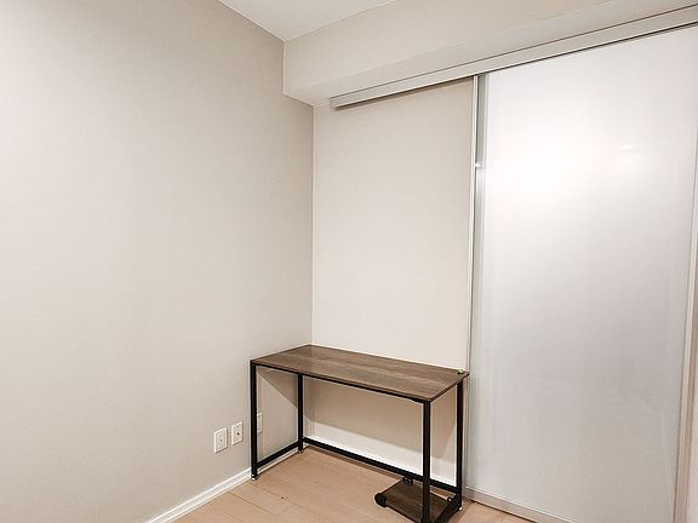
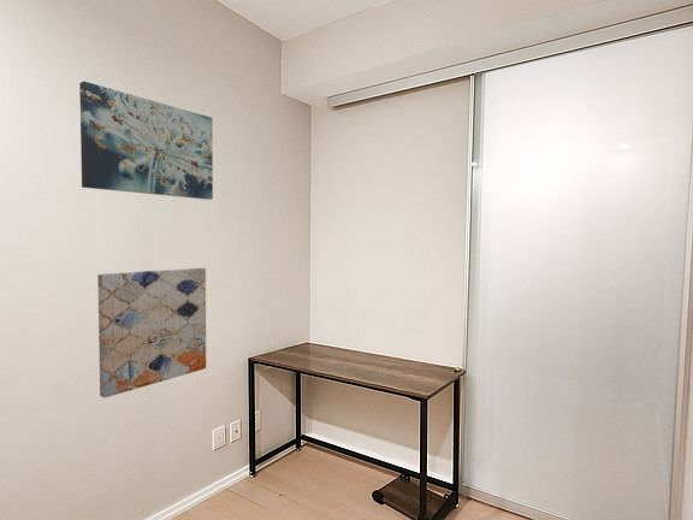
+ wall art [78,81,214,201]
+ wall art [96,267,207,398]
